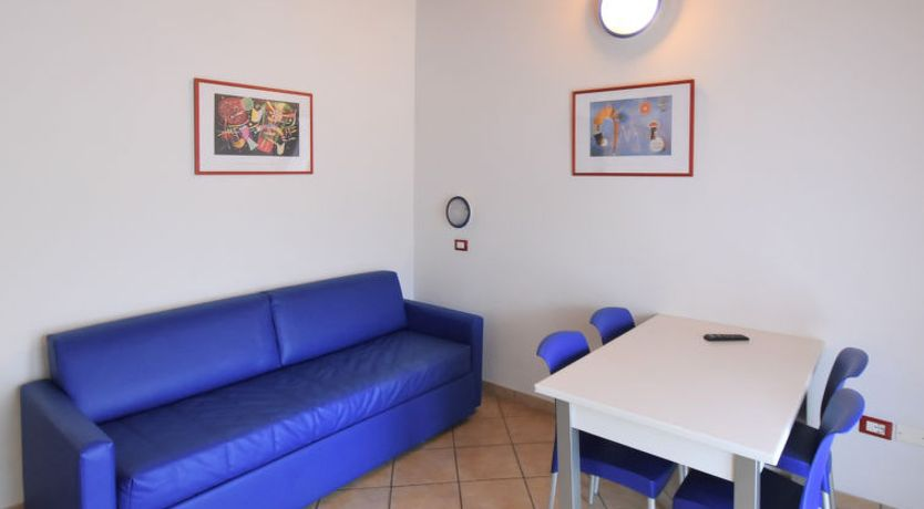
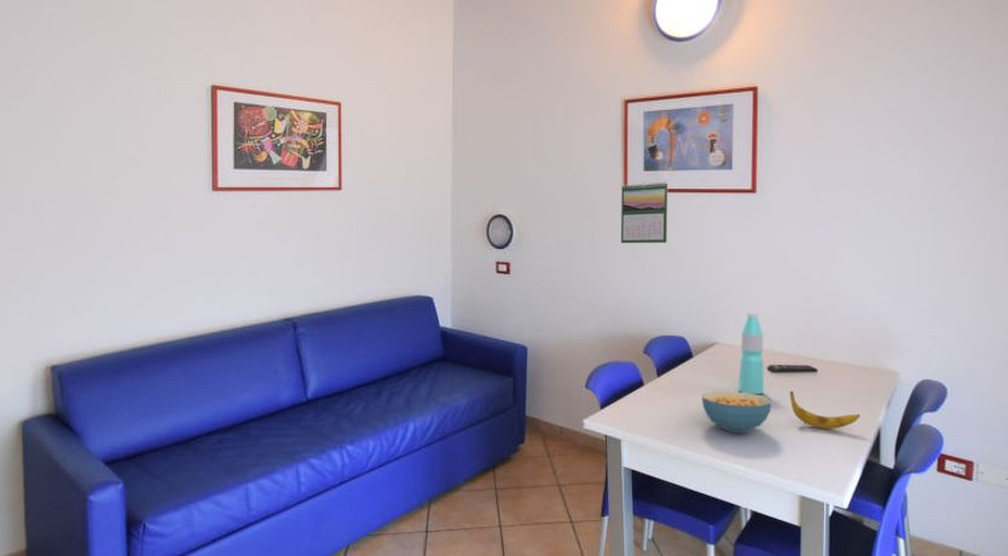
+ cereal bowl [701,390,772,434]
+ calendar [620,181,668,244]
+ water bottle [737,311,765,395]
+ banana [789,390,861,430]
